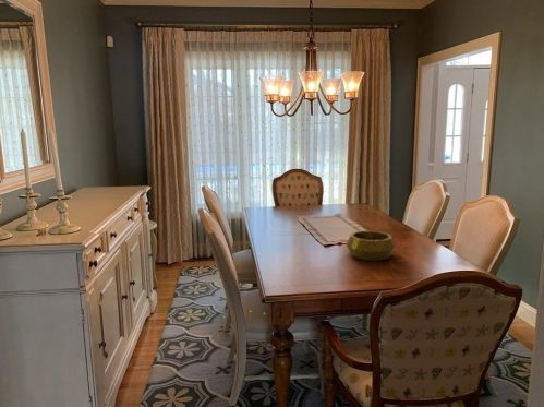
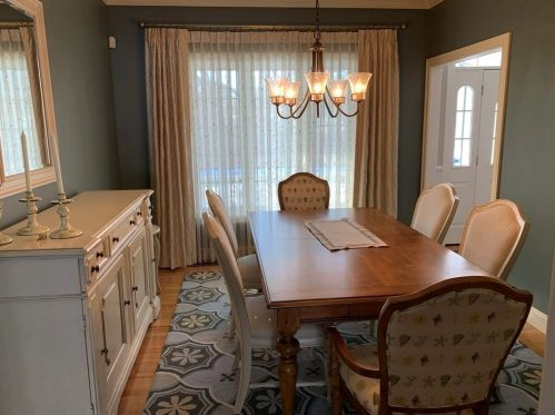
- decorative bowl [346,229,396,262]
